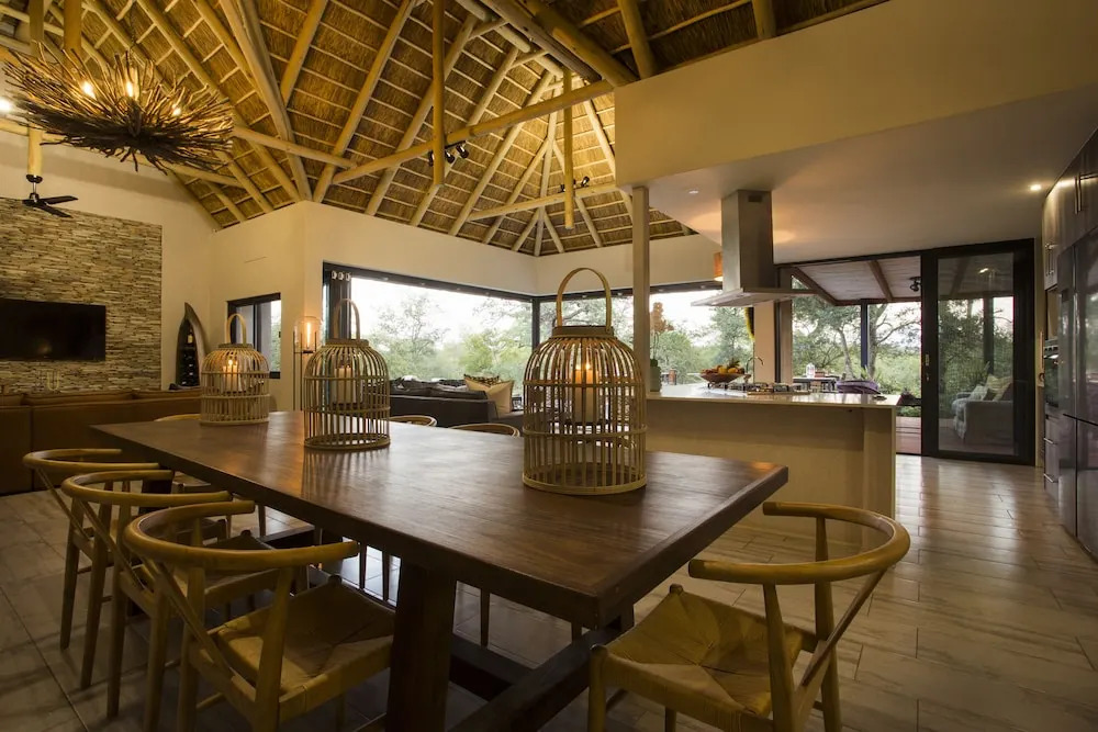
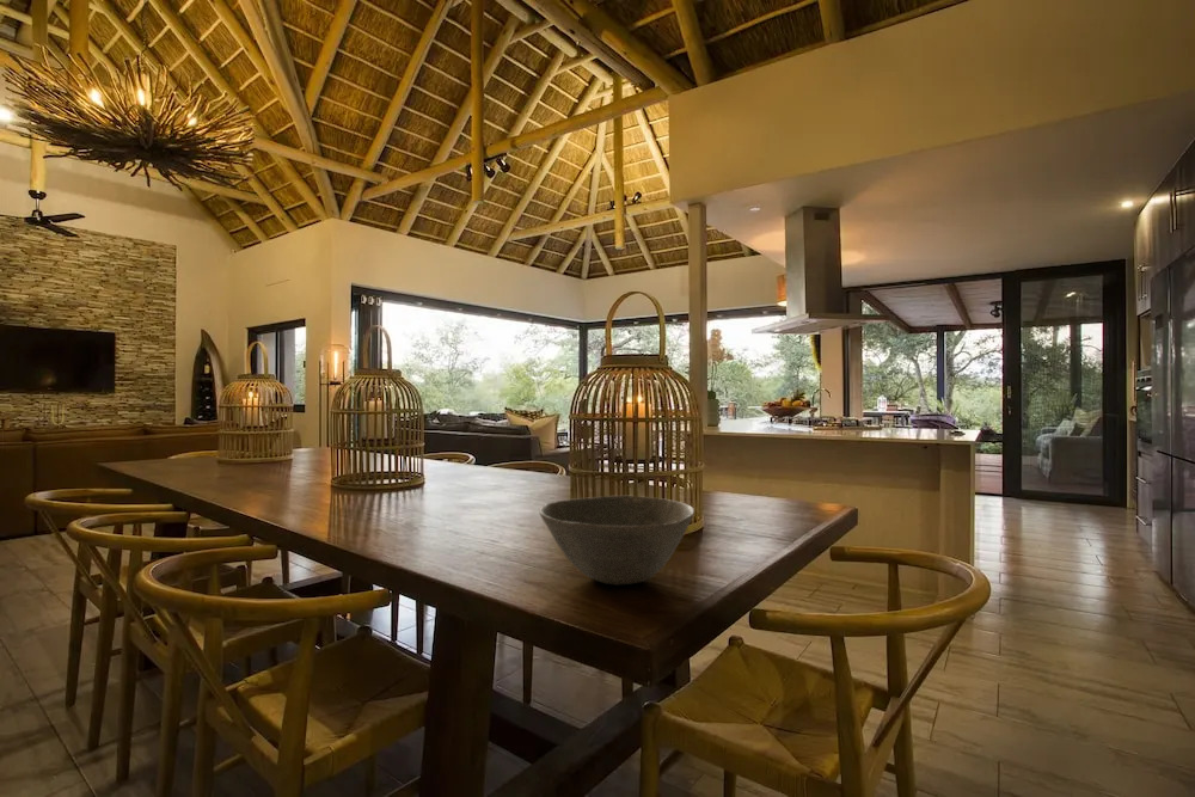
+ bowl [538,495,695,587]
